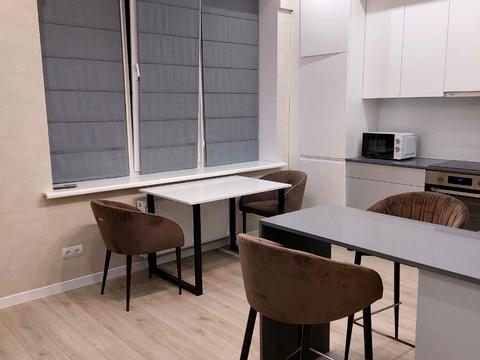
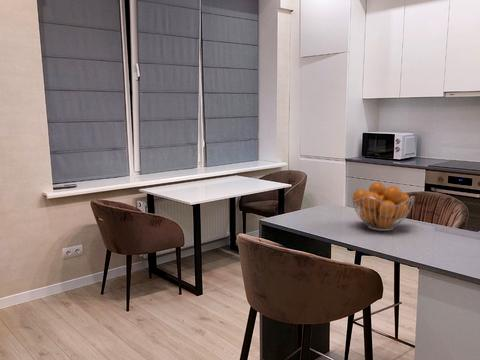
+ fruit basket [350,181,416,232]
